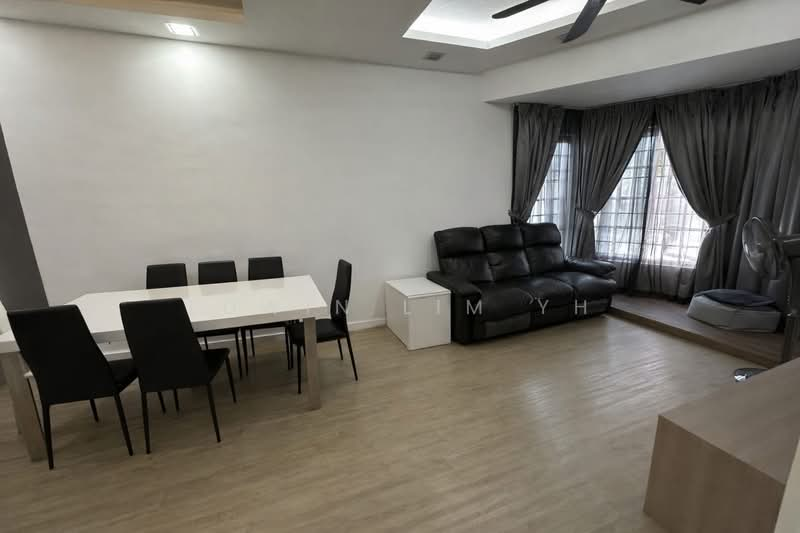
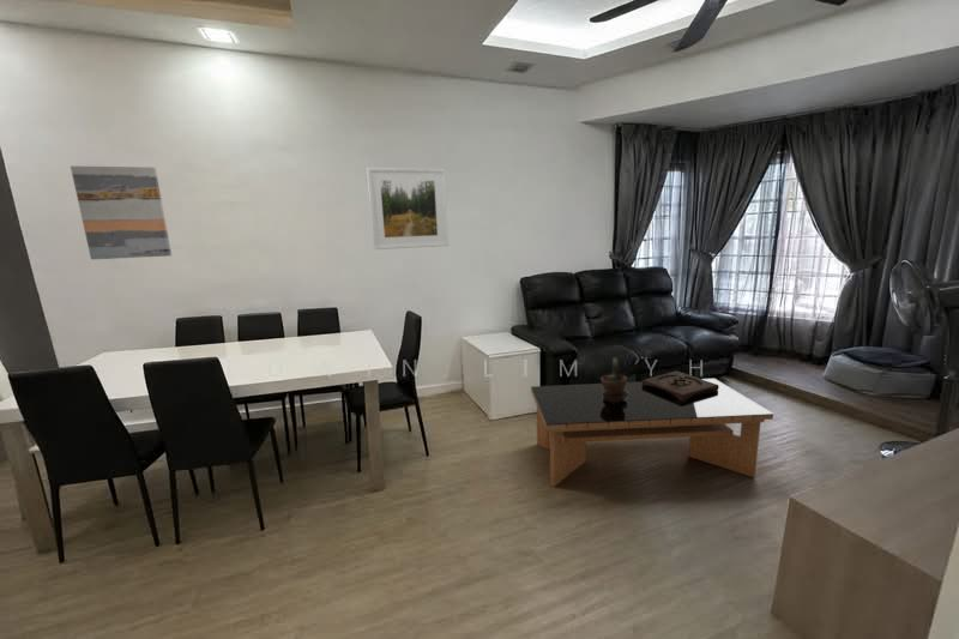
+ coffee table [530,378,774,488]
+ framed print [366,167,450,251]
+ wooden tray [641,370,719,400]
+ potted plant [599,357,628,402]
+ wall art [70,165,173,260]
